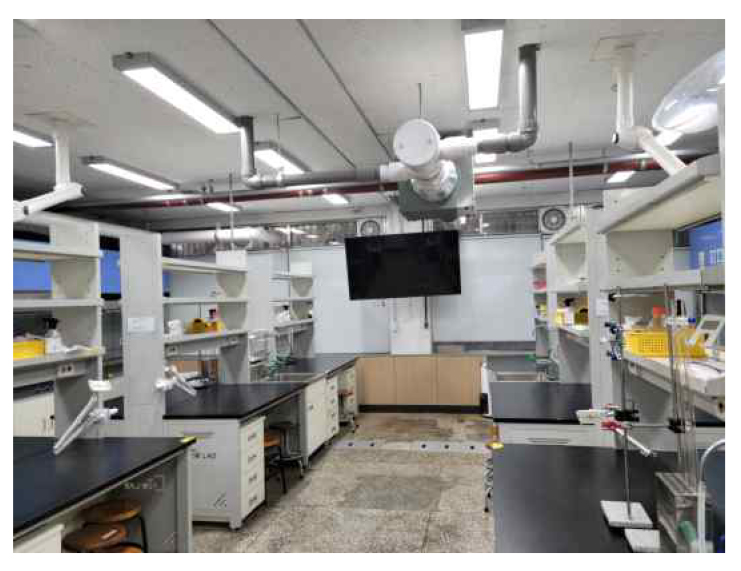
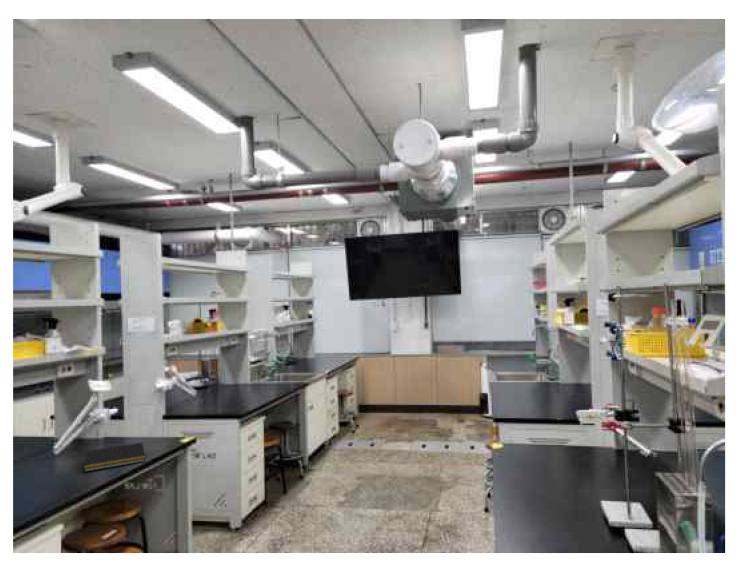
+ notepad [83,441,146,473]
